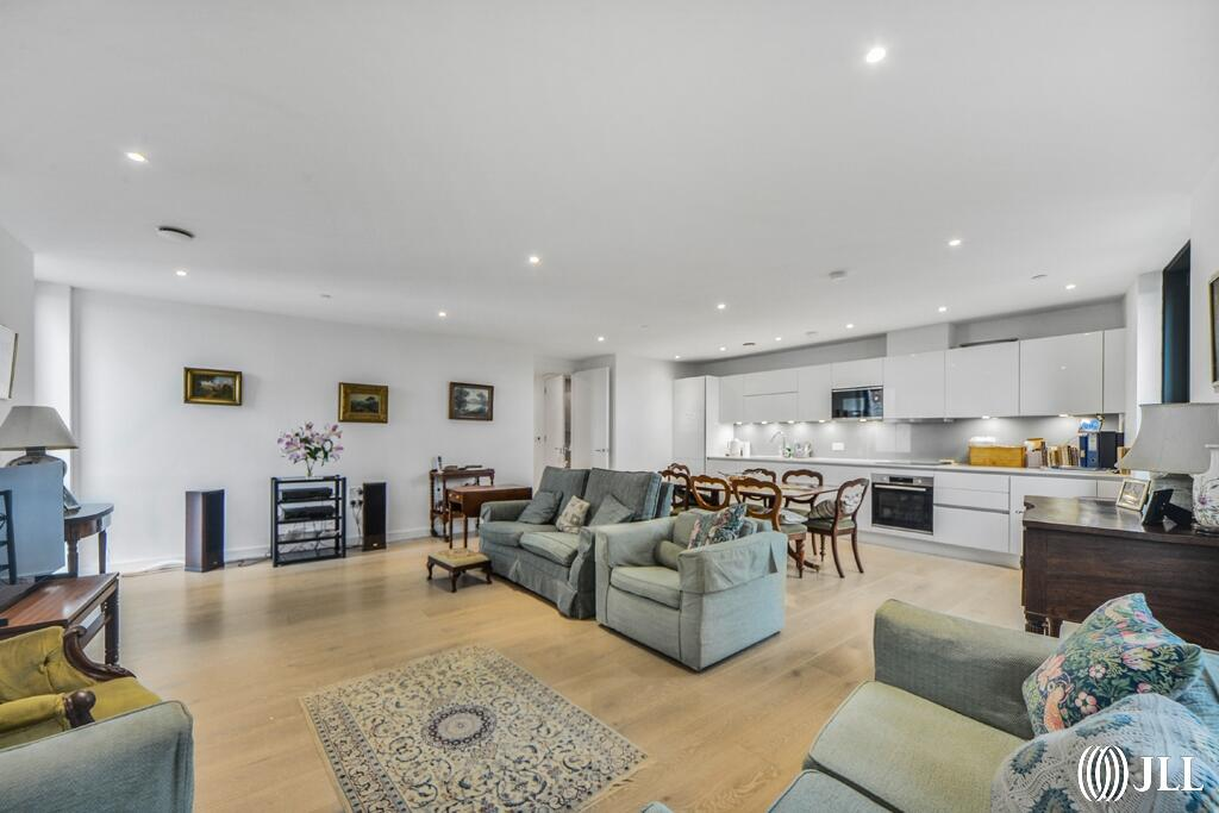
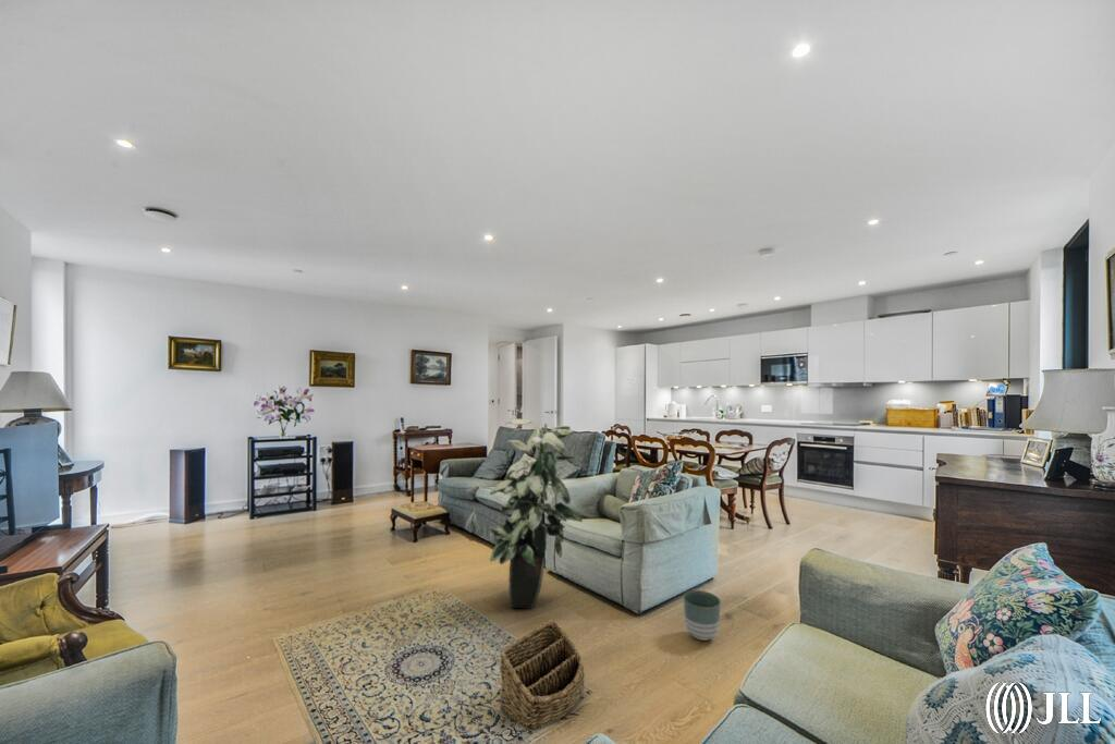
+ planter [683,589,722,642]
+ basket [499,619,586,732]
+ indoor plant [489,418,584,610]
